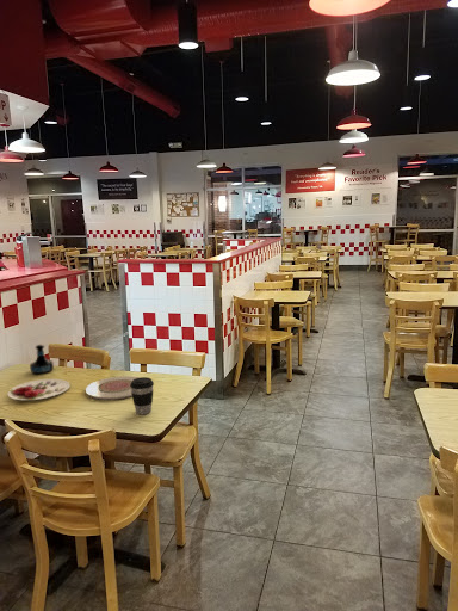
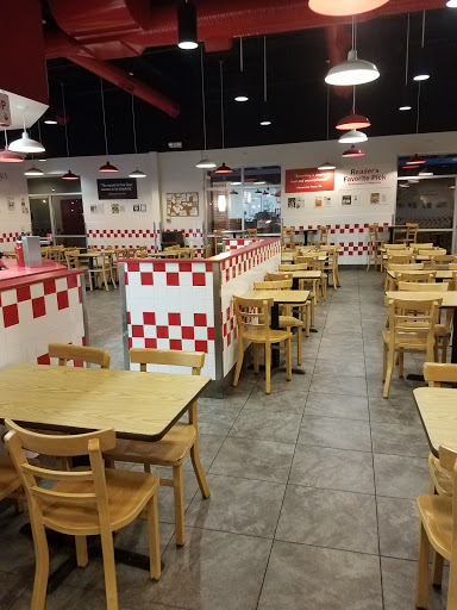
- tequila bottle [29,344,55,375]
- plate [85,375,141,401]
- coffee cup [130,376,155,415]
- plate [7,378,72,401]
